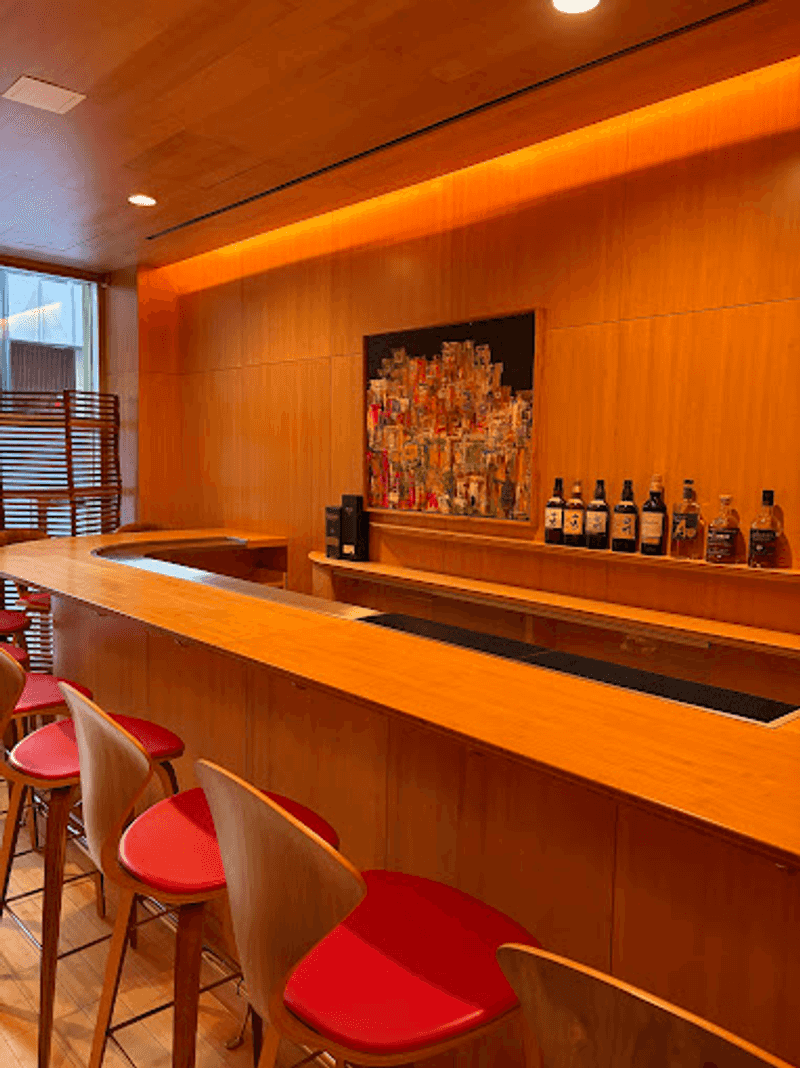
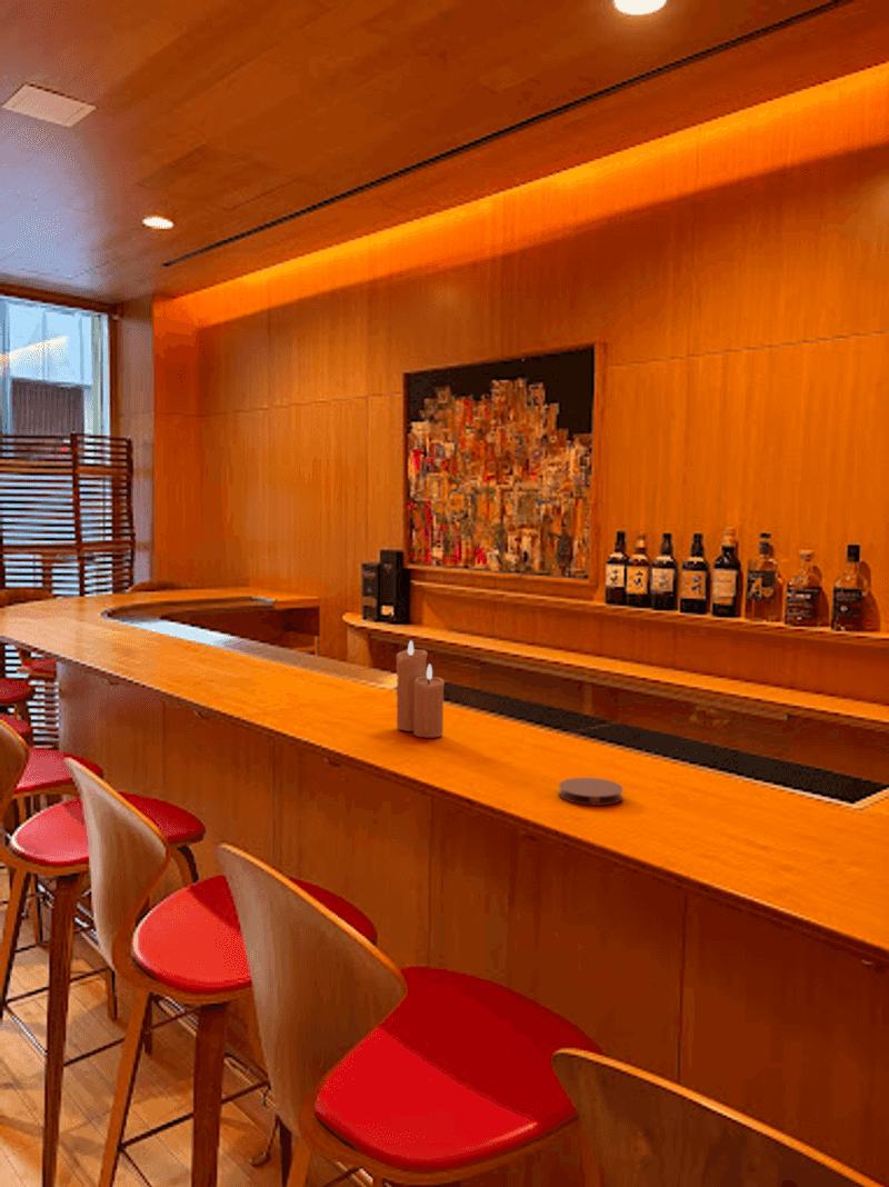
+ coaster [558,777,625,807]
+ candle [396,639,446,739]
